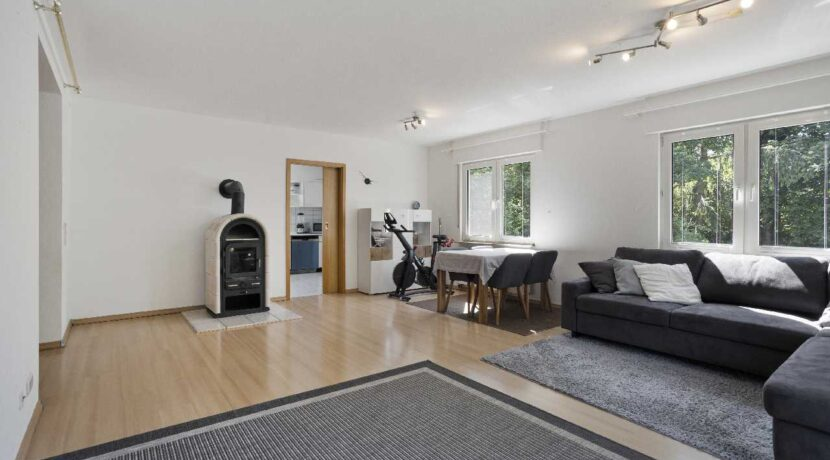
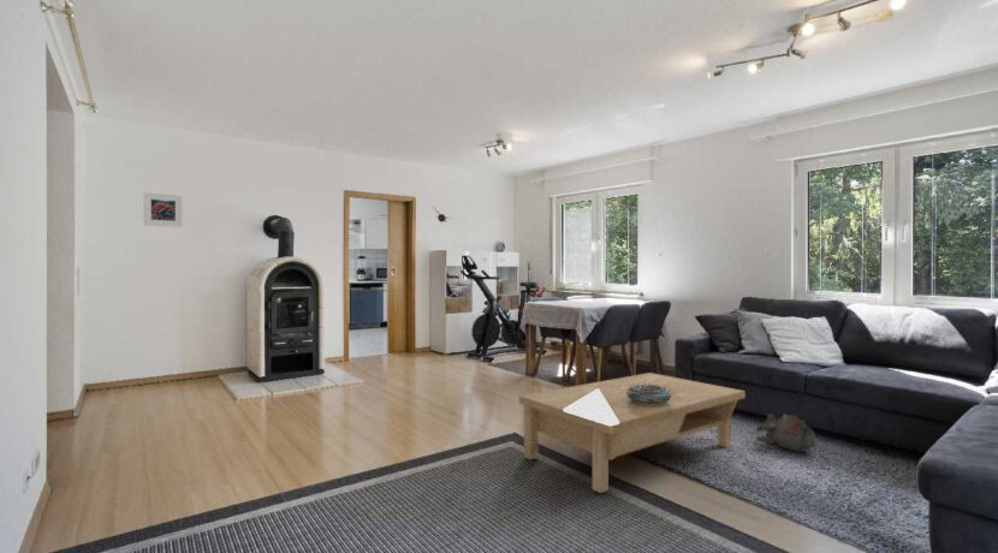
+ coffee table [518,371,747,494]
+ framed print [143,191,184,228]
+ plush toy [755,412,818,453]
+ decorative bowl [626,383,672,405]
